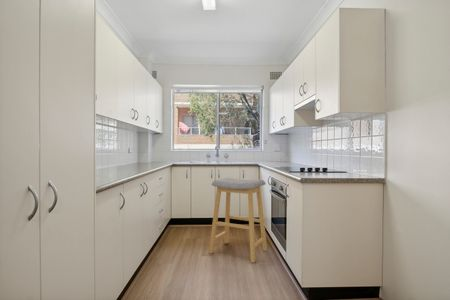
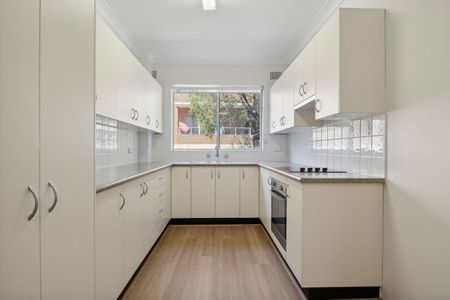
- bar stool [208,177,268,264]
